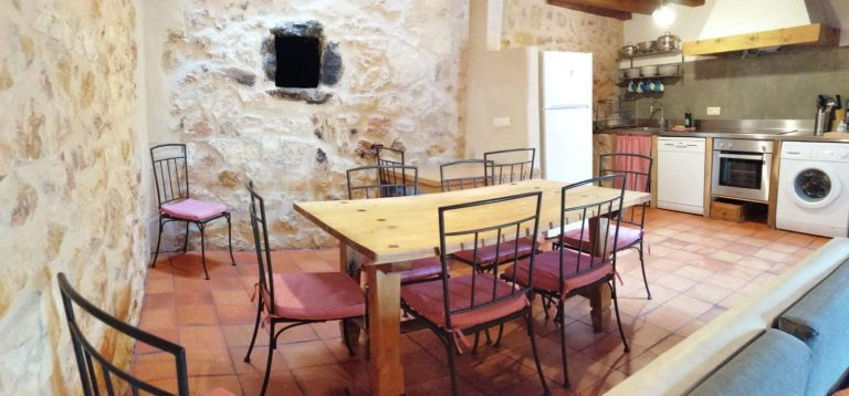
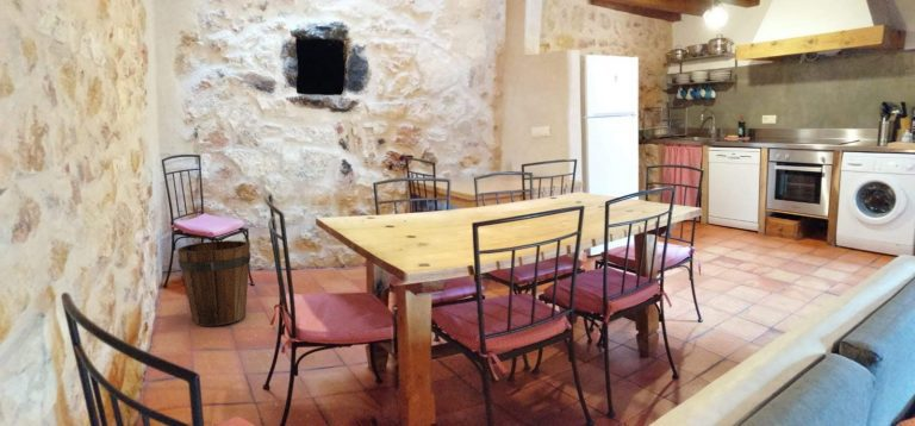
+ bucket [176,239,251,327]
